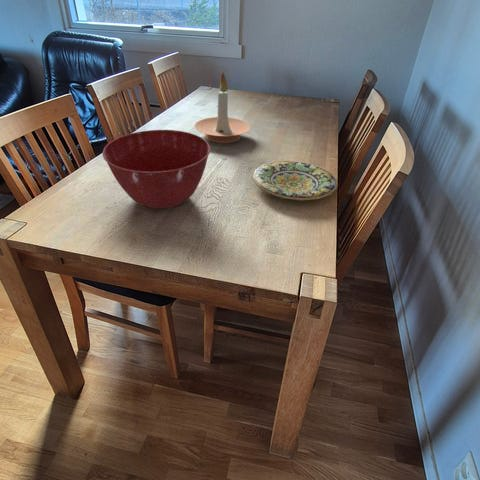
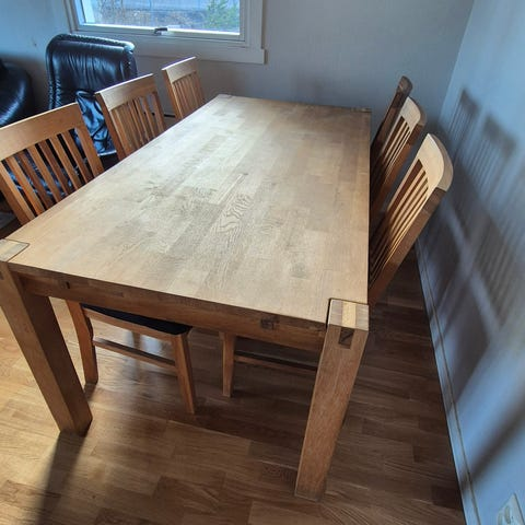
- candle holder [194,72,251,144]
- mixing bowl [102,129,211,210]
- plate [252,159,338,201]
